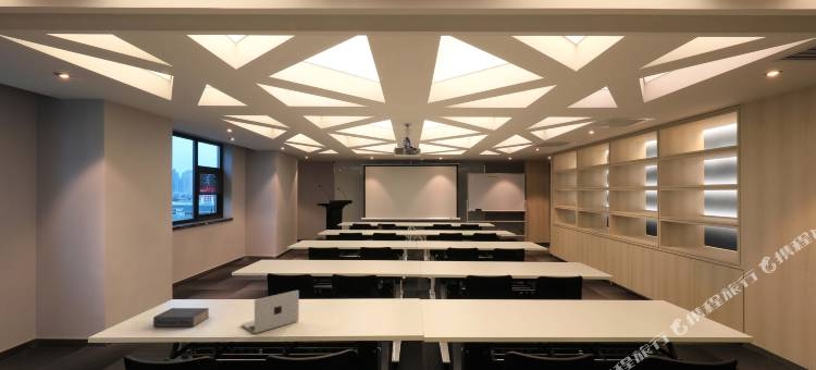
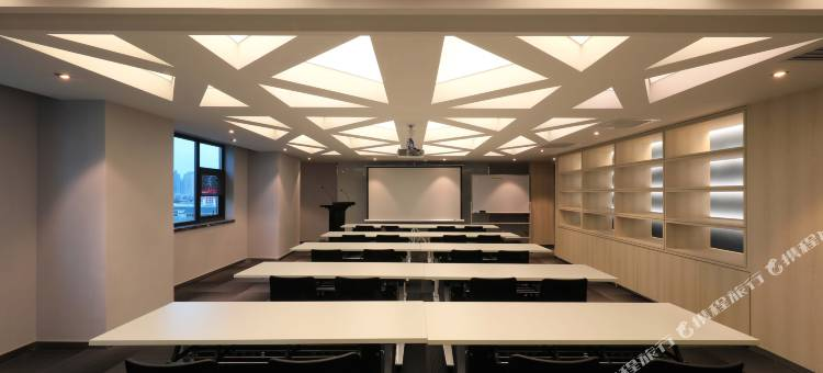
- book [152,307,210,328]
- laptop [240,289,300,334]
